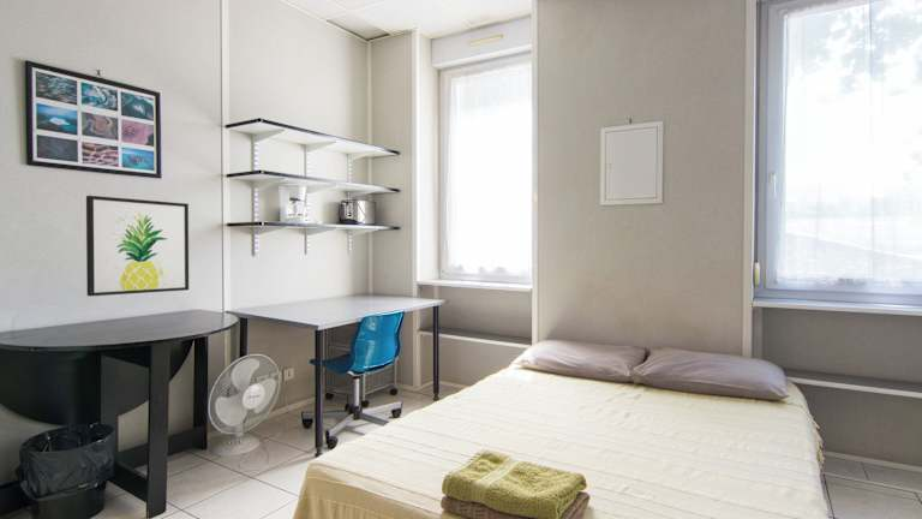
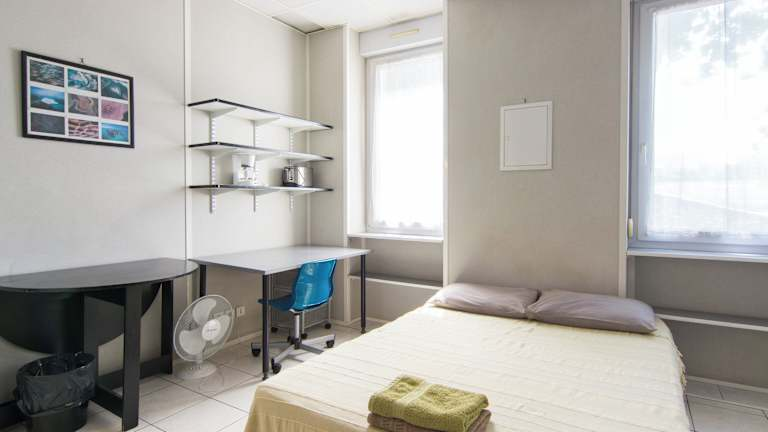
- wall art [85,195,190,297]
